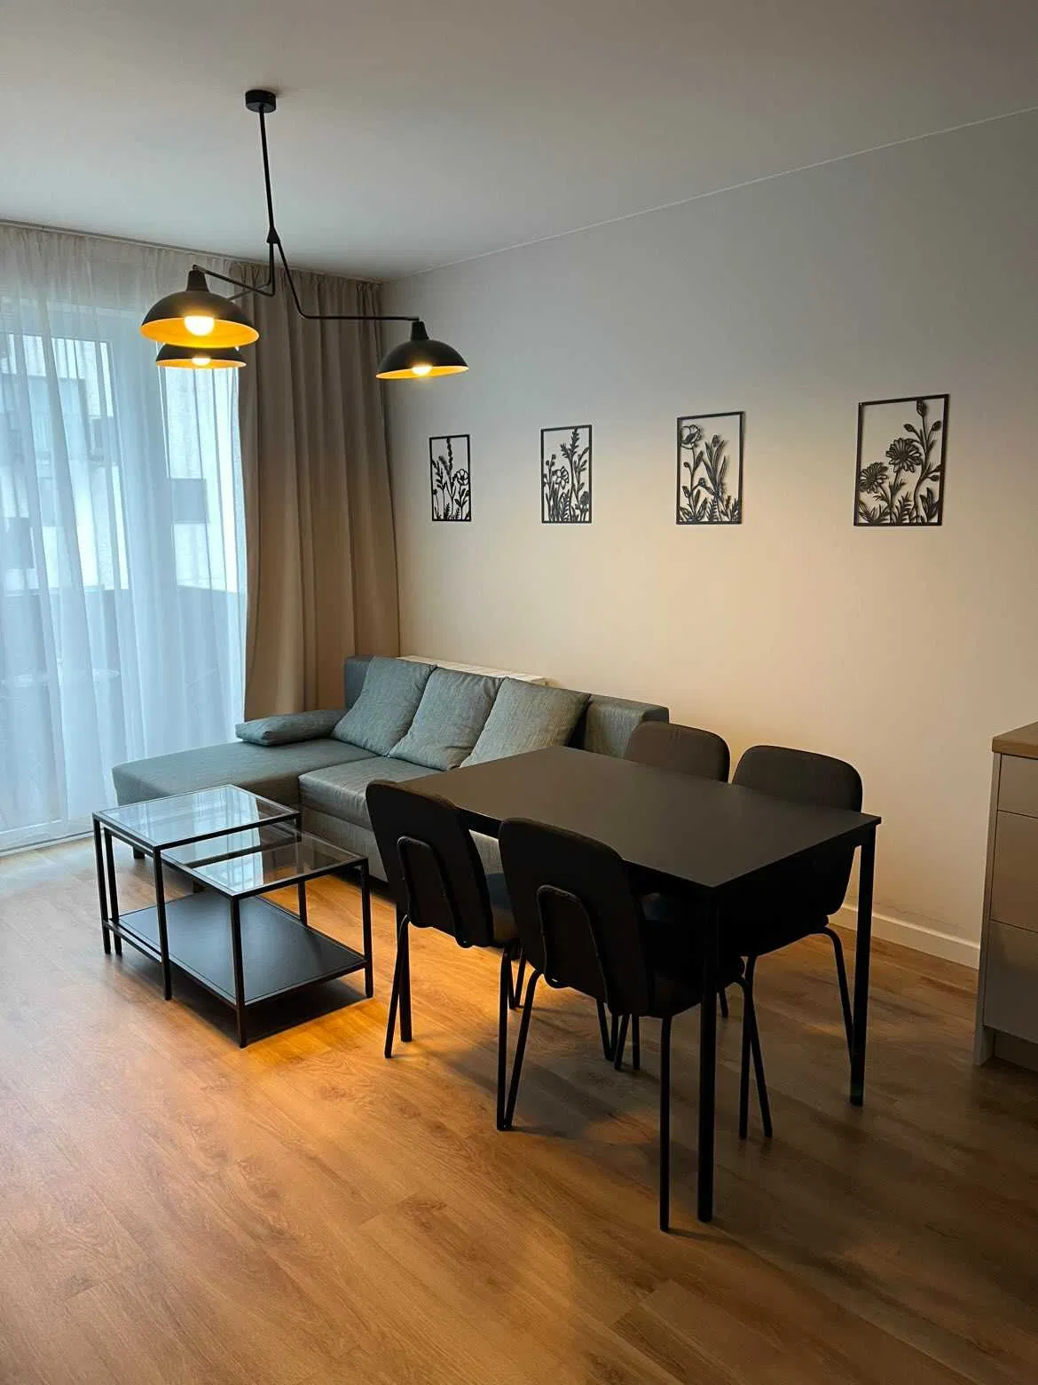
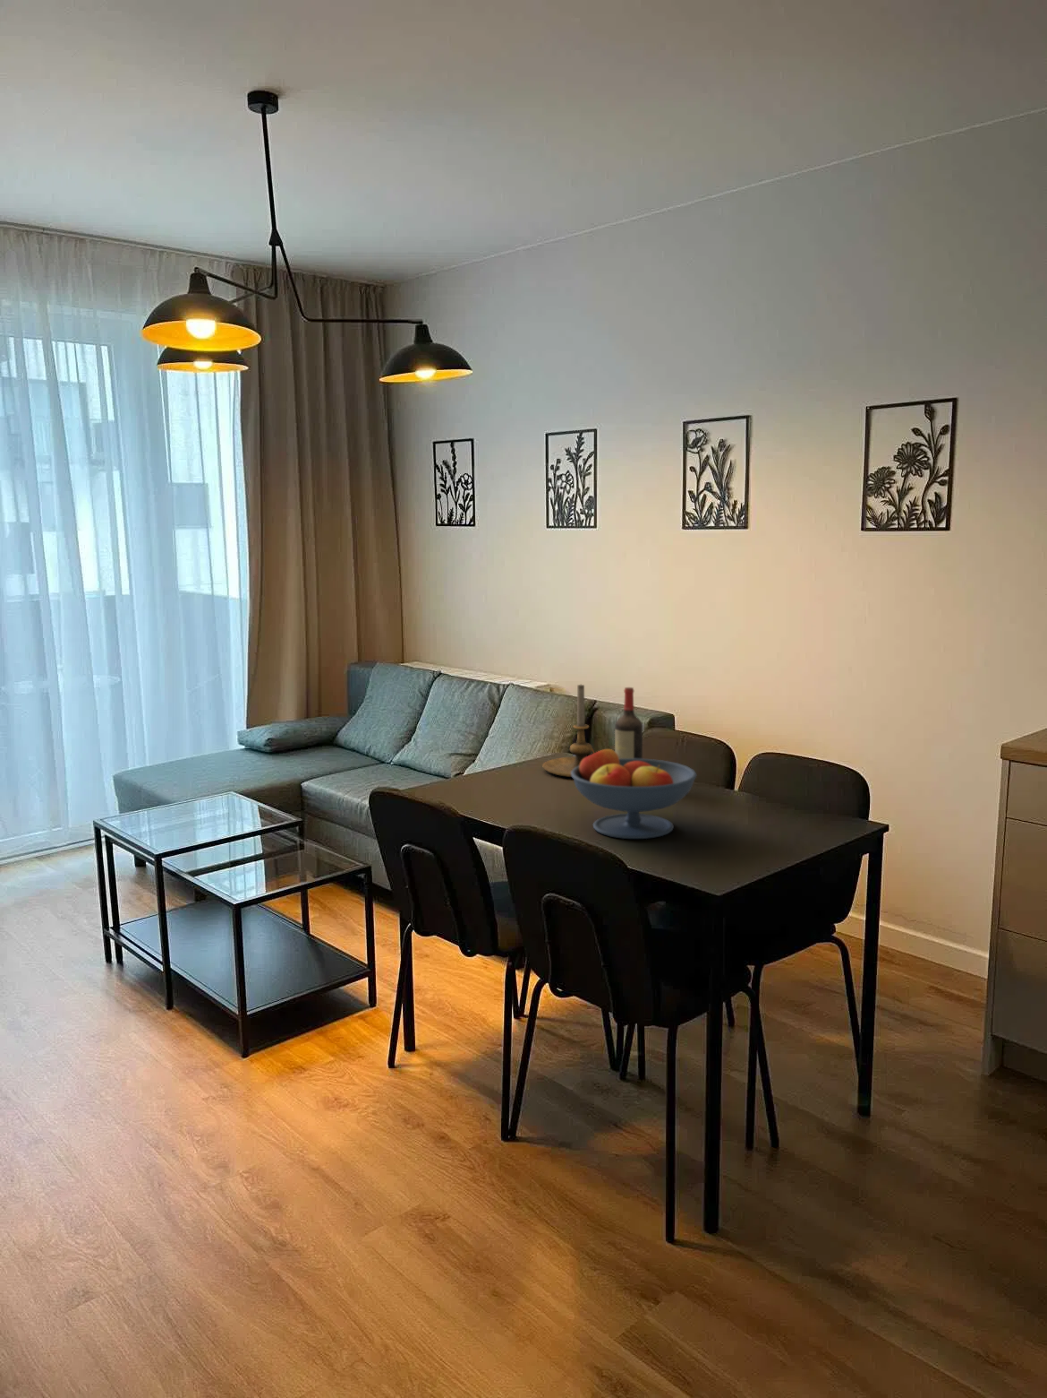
+ wine bottle [614,687,643,760]
+ candle holder [541,684,593,778]
+ fruit bowl [571,749,698,840]
